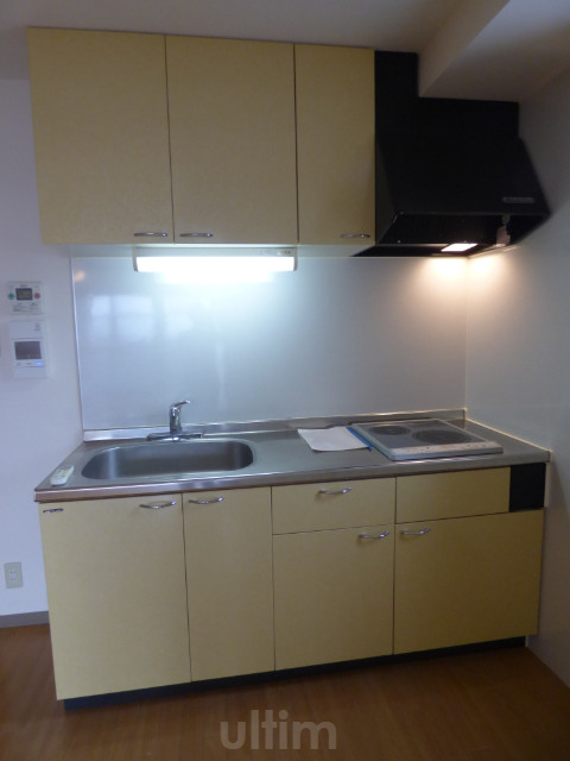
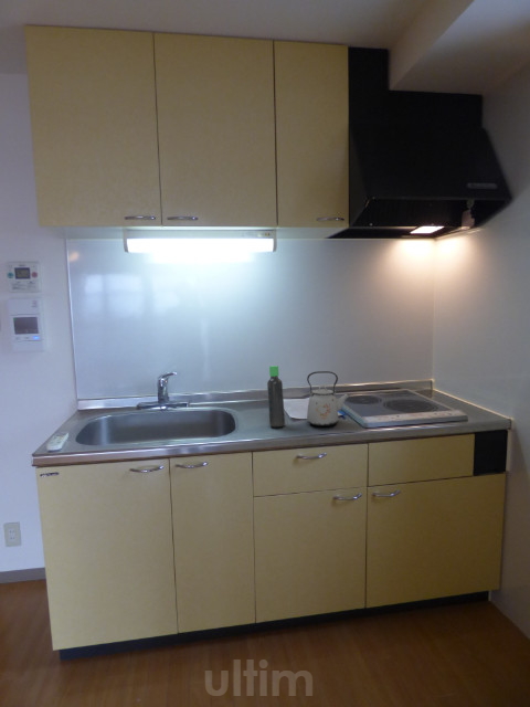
+ kettle [306,370,351,428]
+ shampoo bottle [266,365,286,429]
